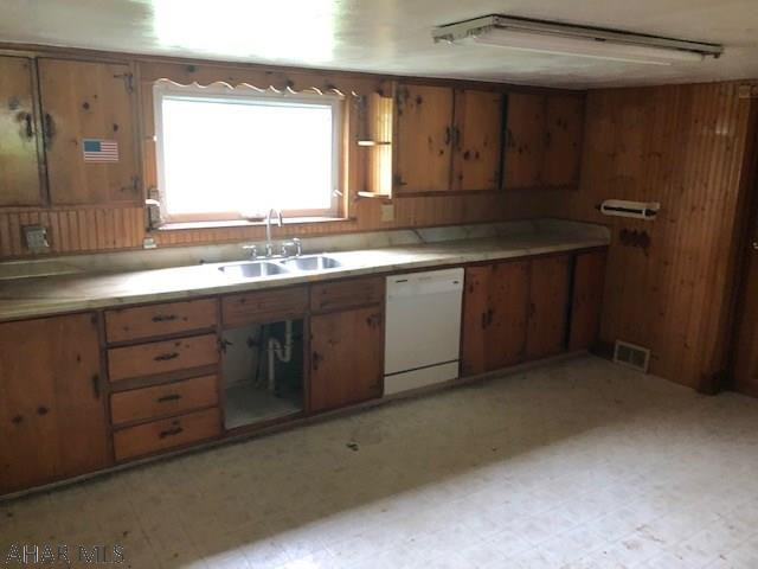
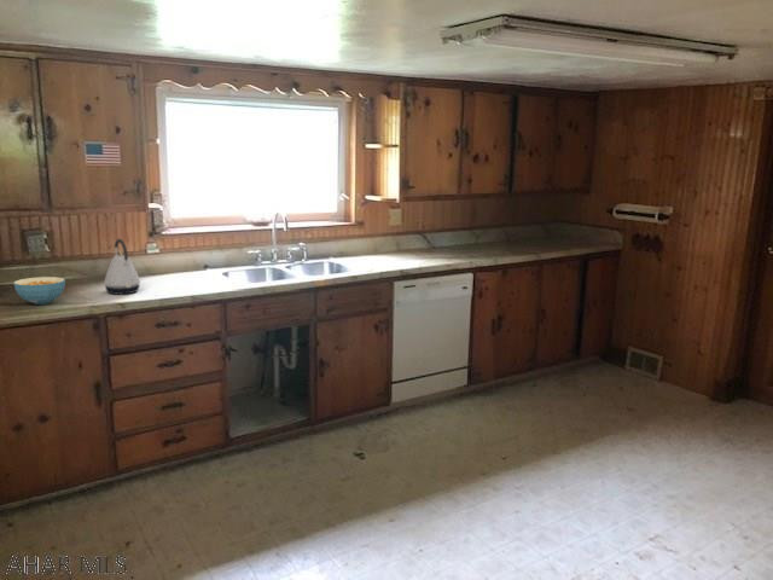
+ kettle [103,238,141,295]
+ cereal bowl [12,276,66,306]
